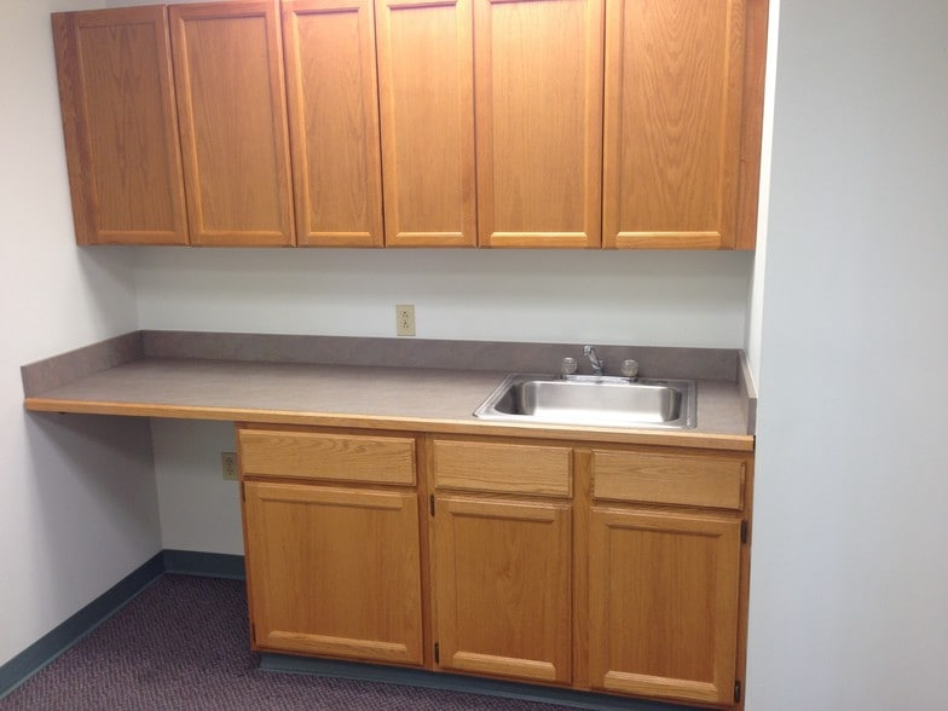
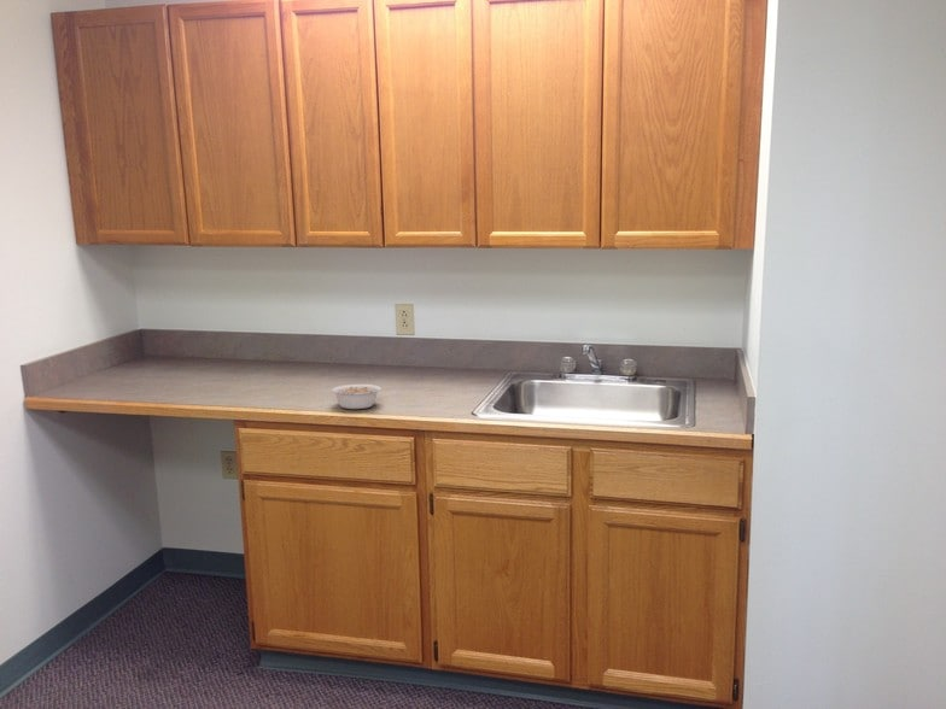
+ legume [331,383,383,410]
